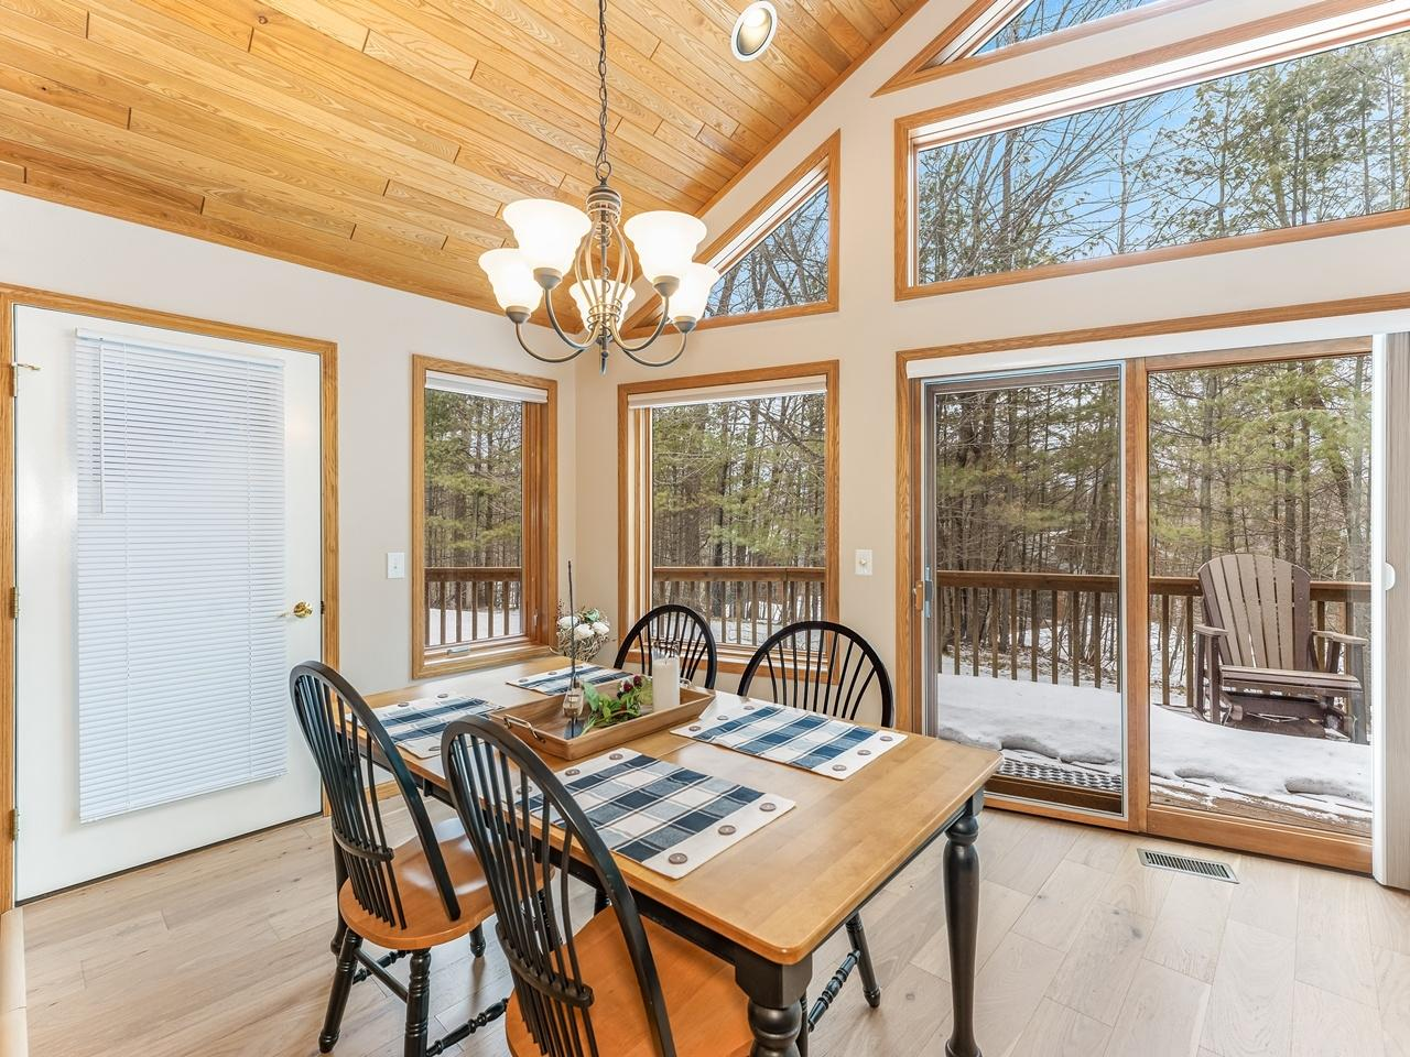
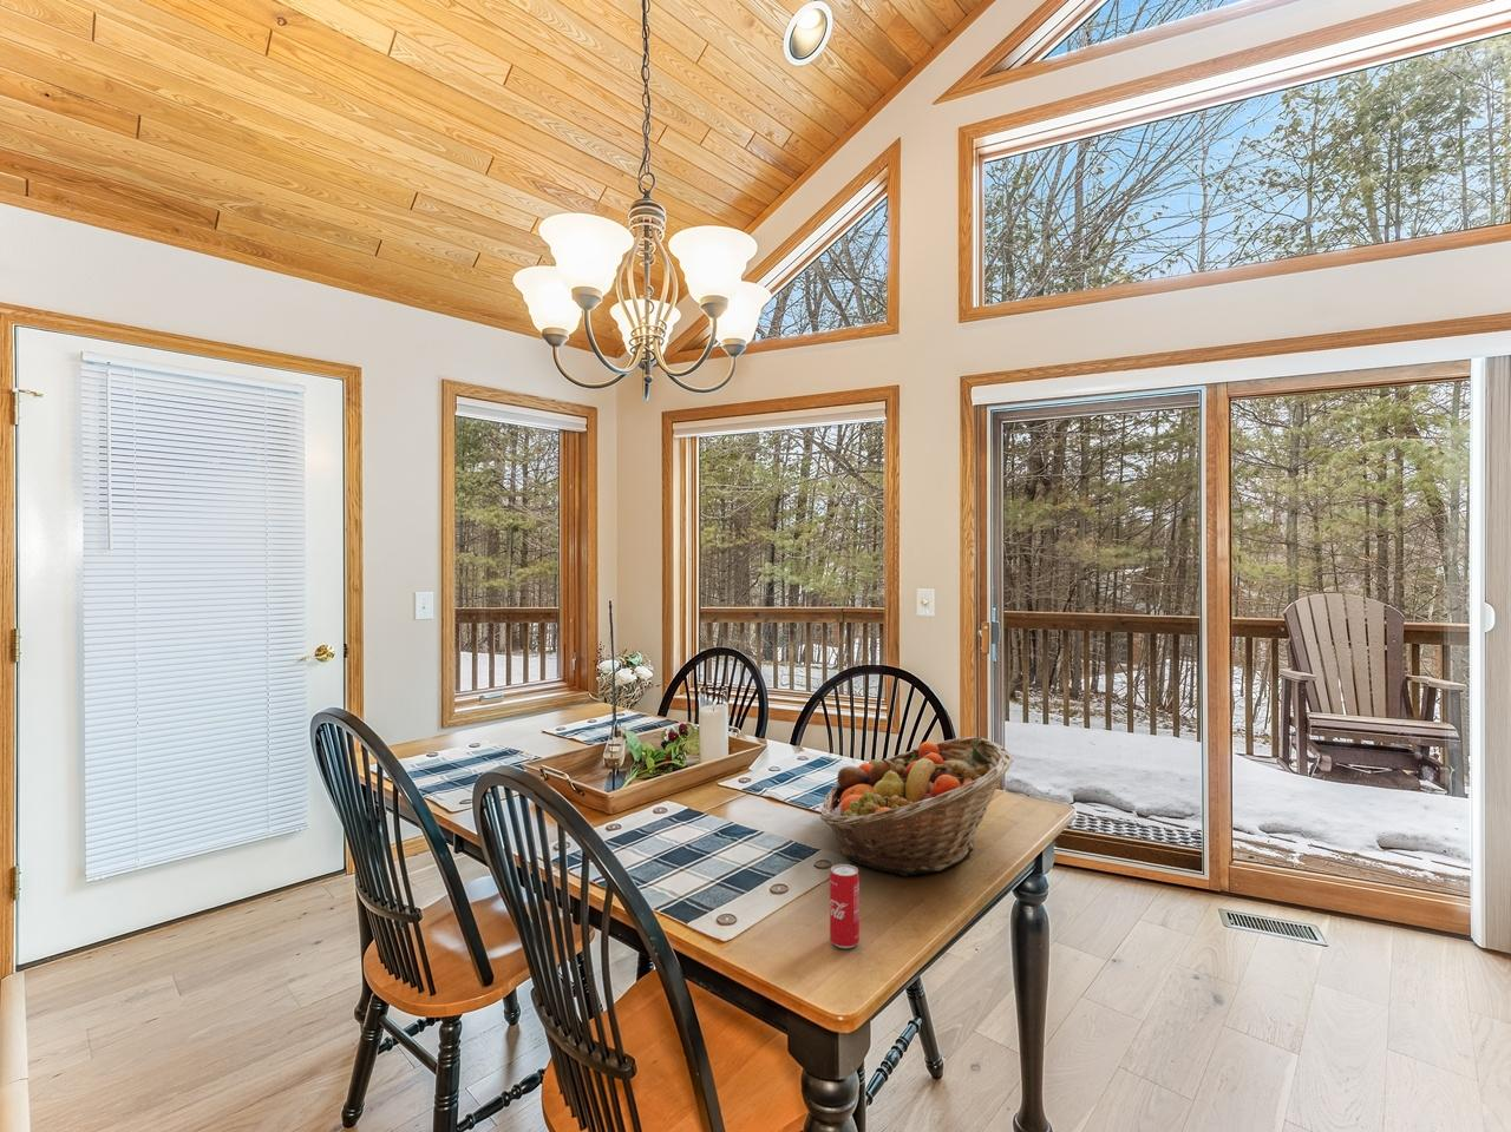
+ fruit basket [820,736,1014,878]
+ beverage can [829,863,860,949]
